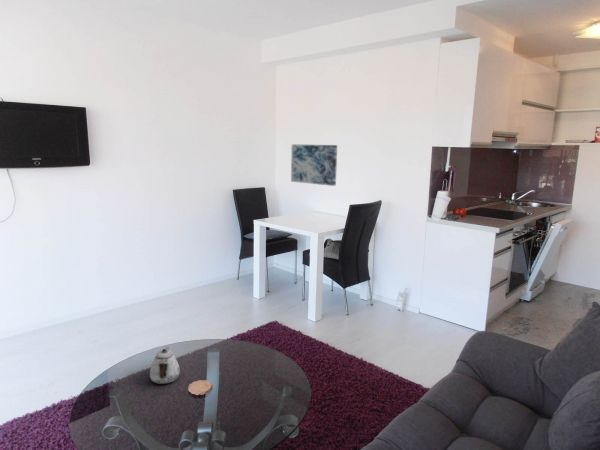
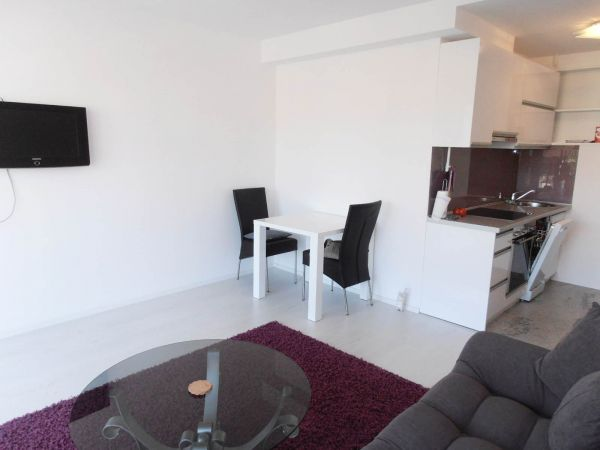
- wall art [290,143,338,187]
- teapot [149,346,181,385]
